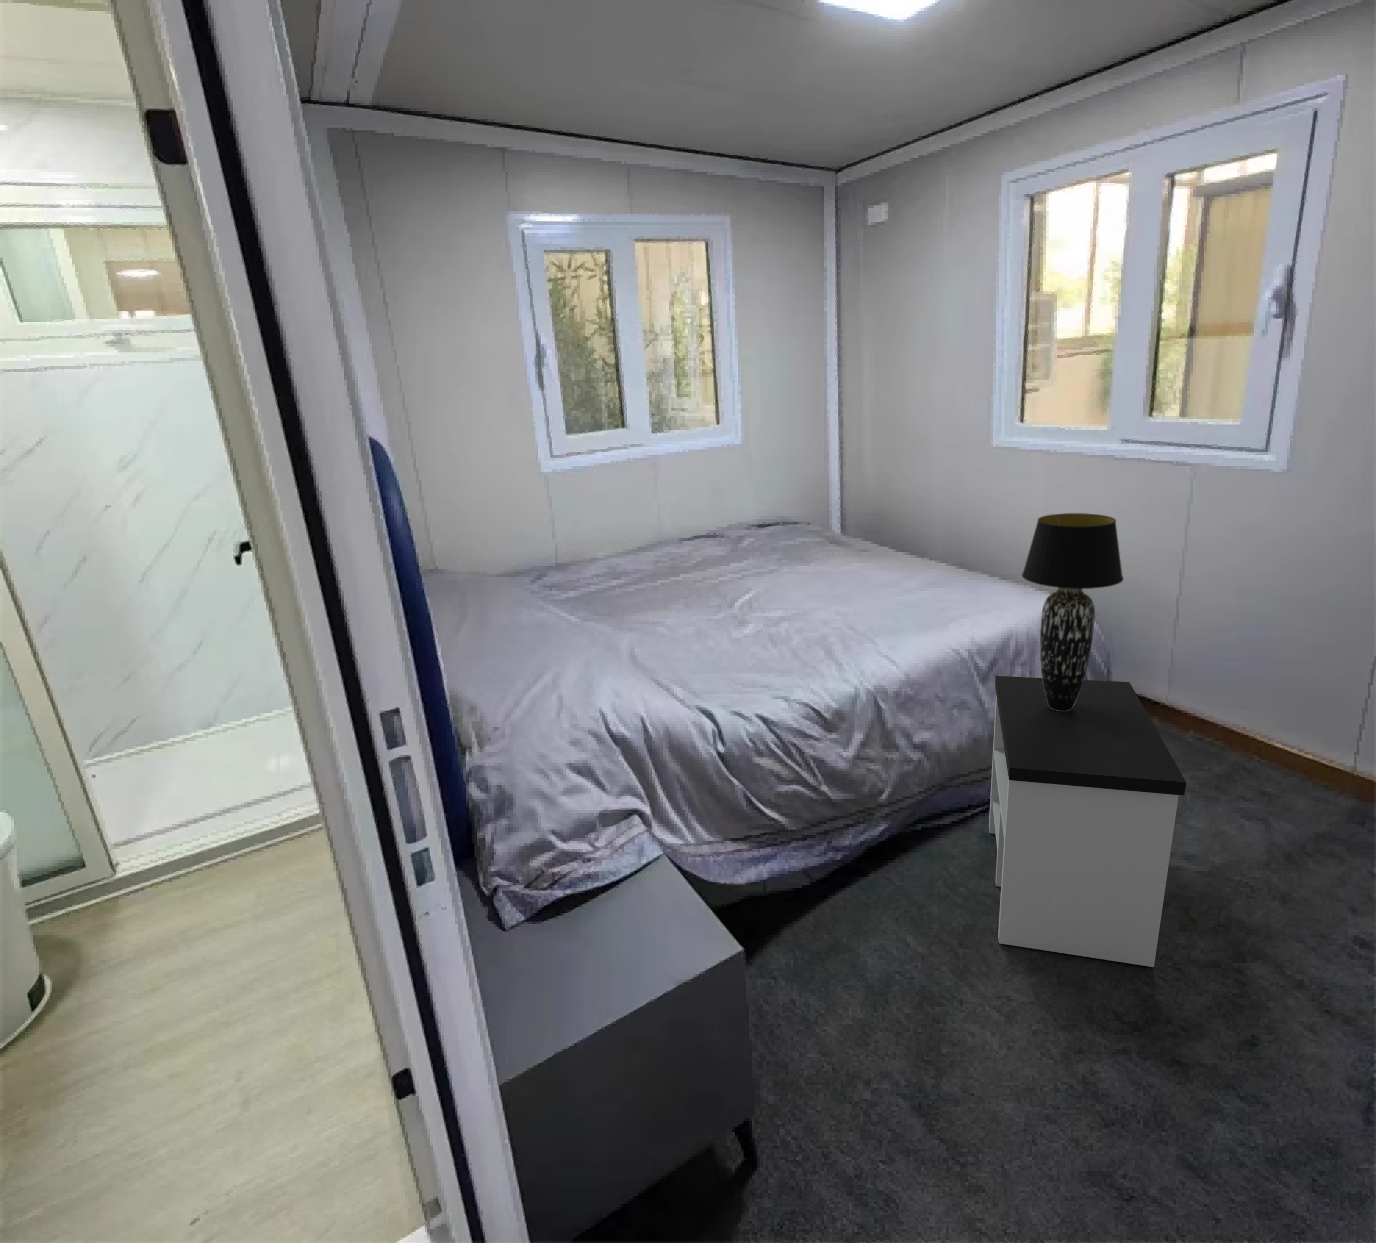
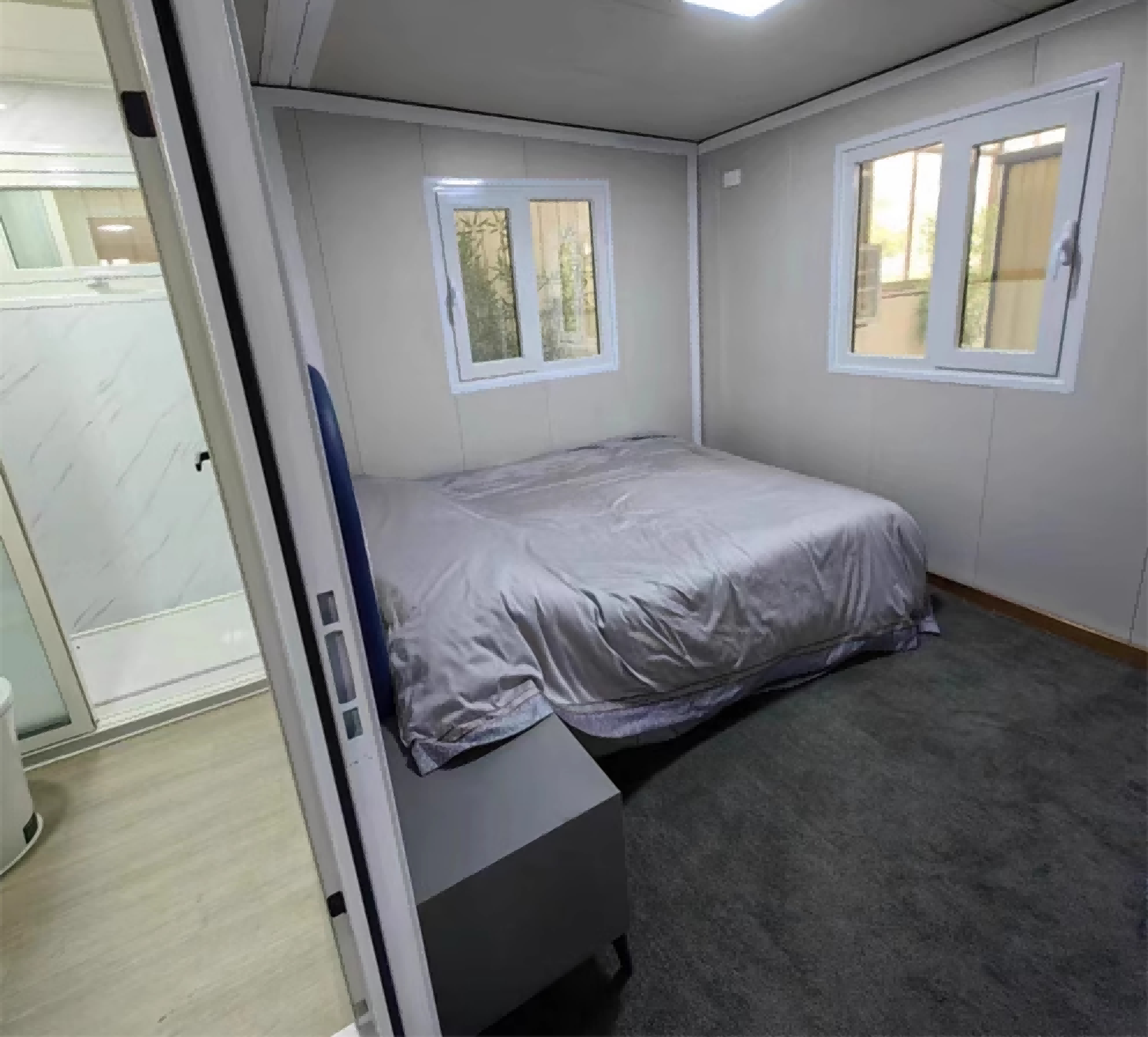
- side table [988,675,1187,967]
- table lamp [1021,513,1124,711]
